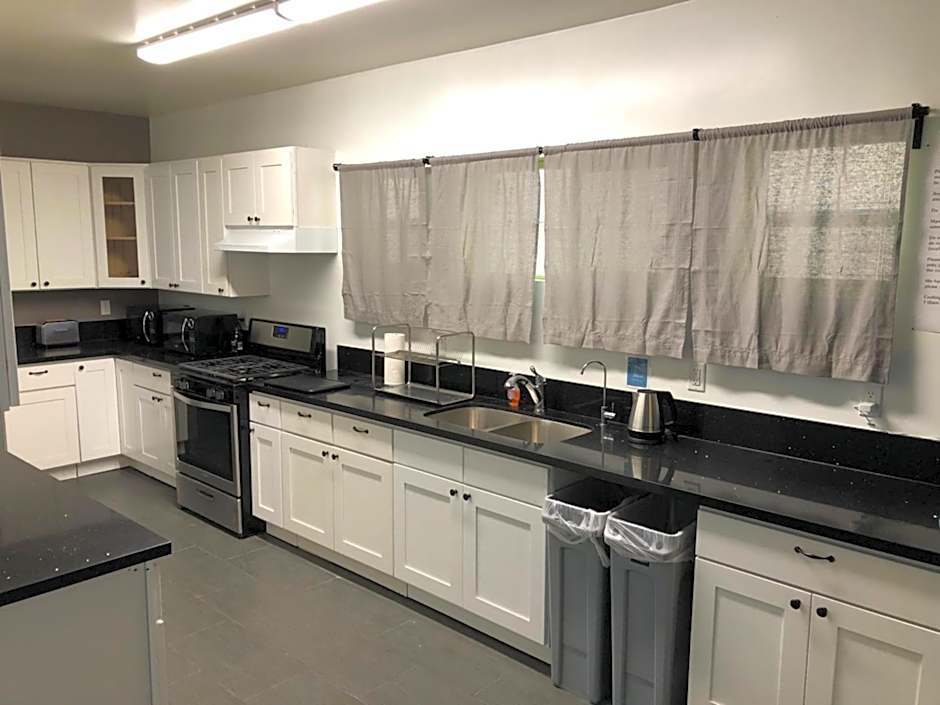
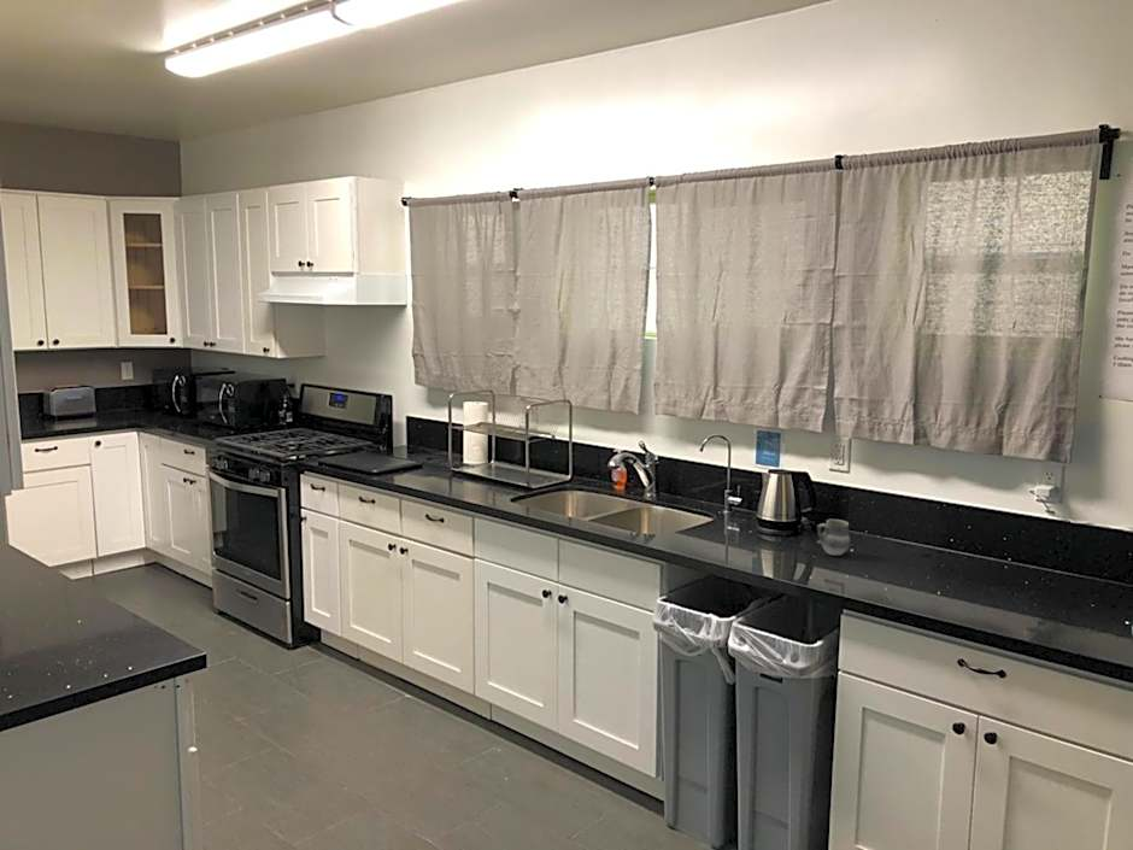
+ cup [816,518,851,556]
